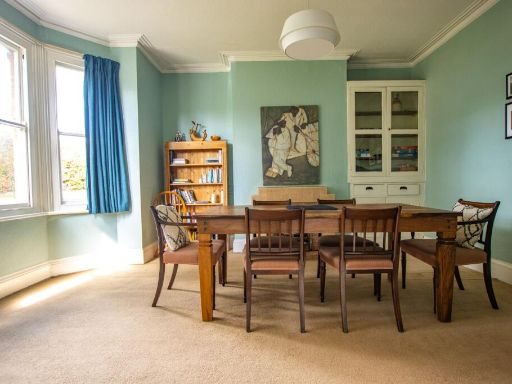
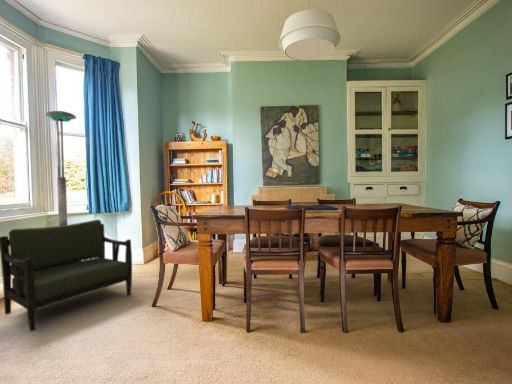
+ armchair [0,218,133,332]
+ floor lamp [44,110,77,226]
